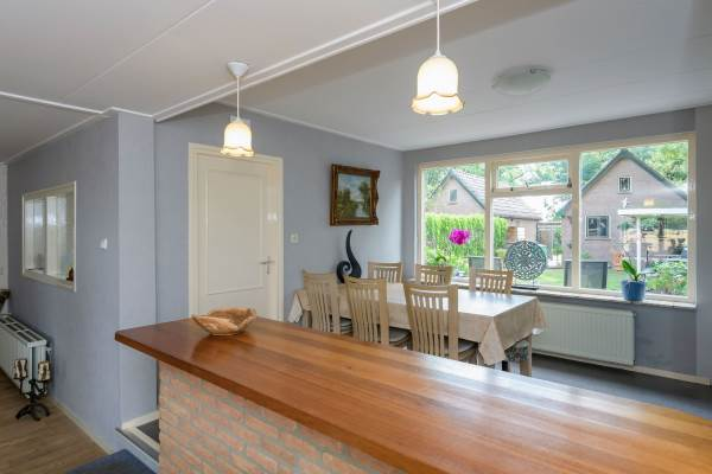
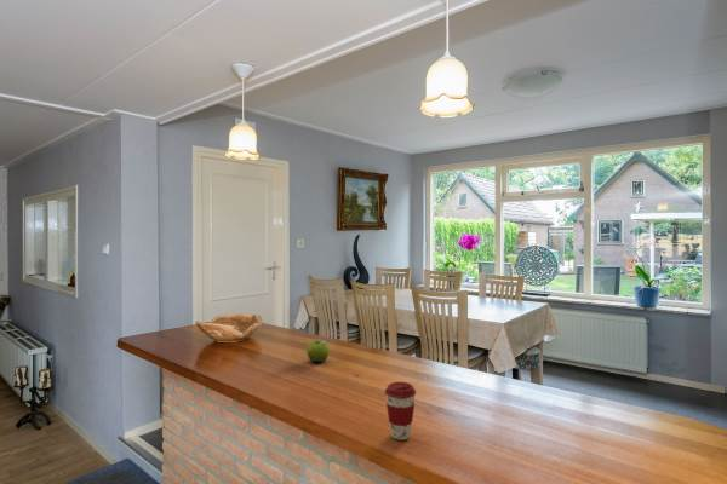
+ coffee cup [384,381,417,442]
+ fruit [305,339,331,363]
